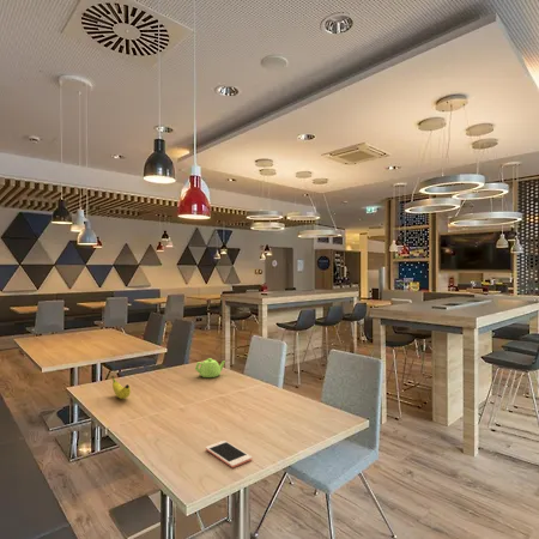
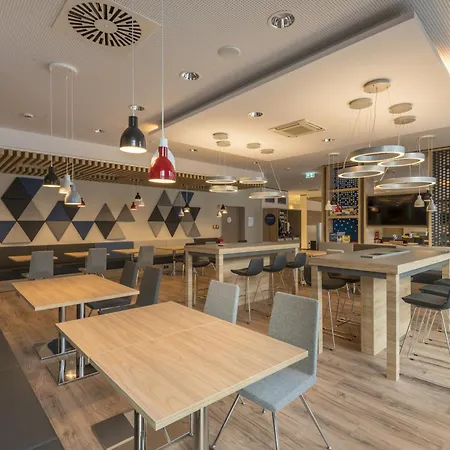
- teapot [194,357,226,378]
- cell phone [205,440,253,468]
- fruit [110,375,132,400]
